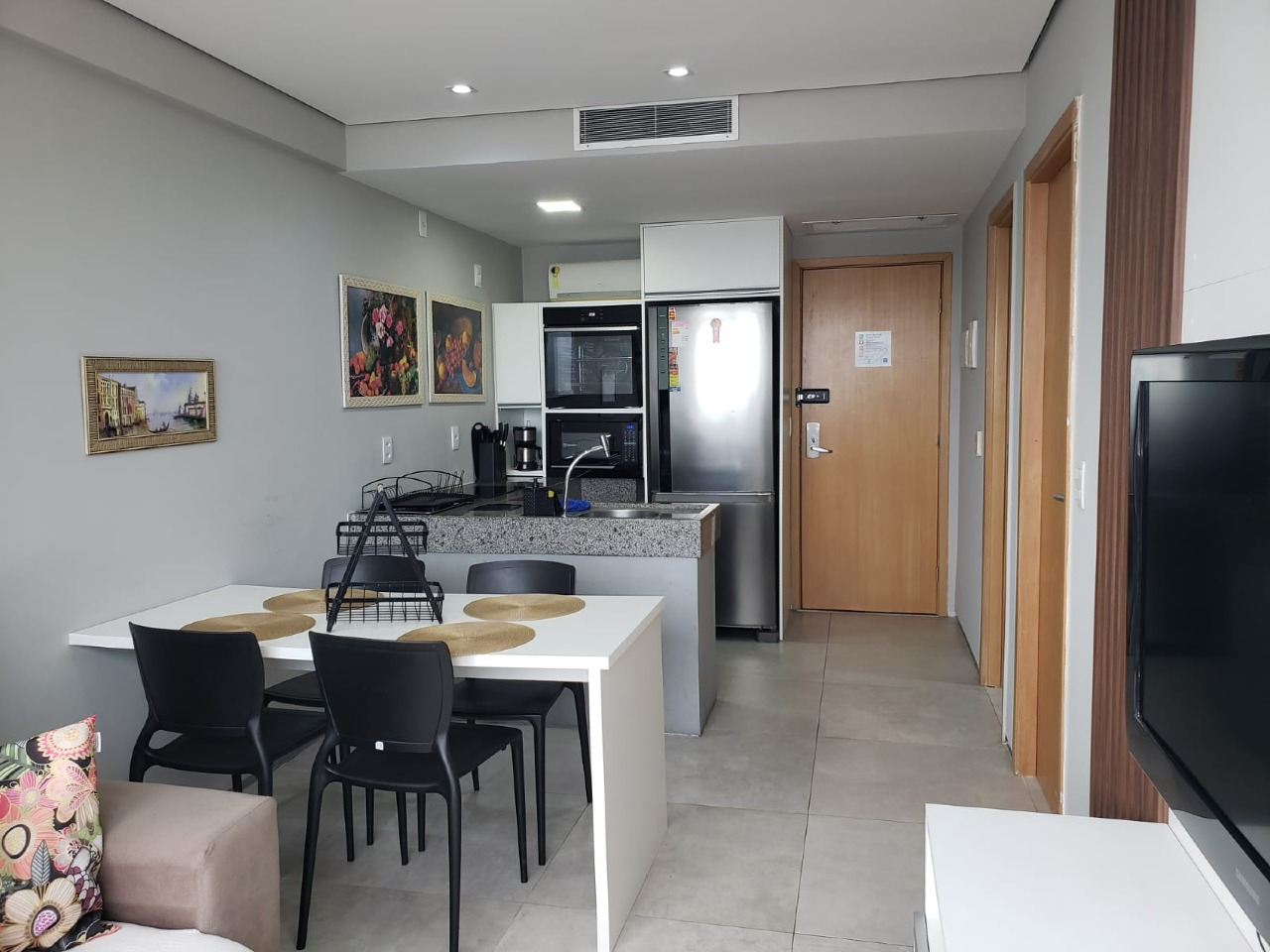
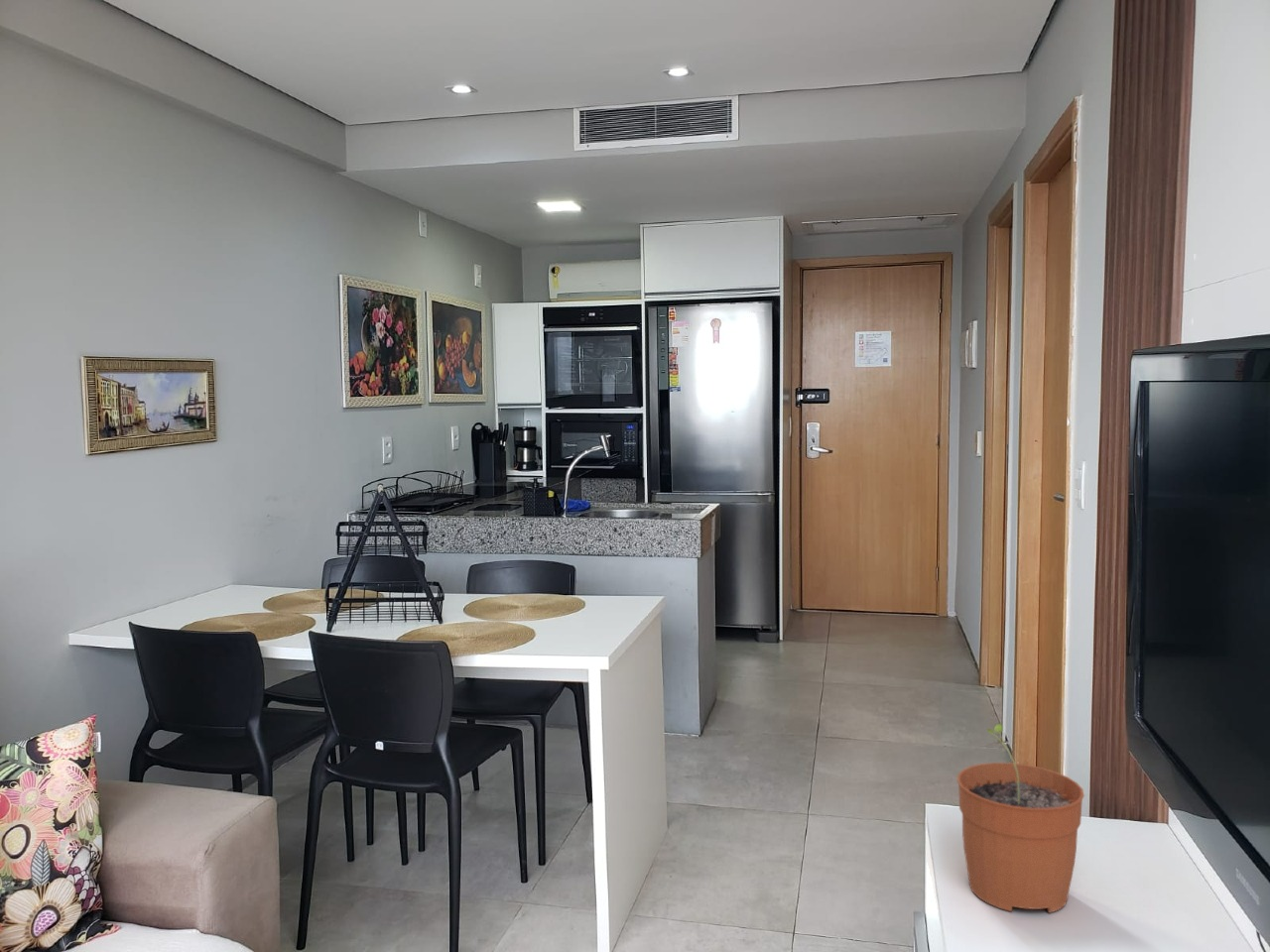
+ plant pot [956,723,1085,914]
